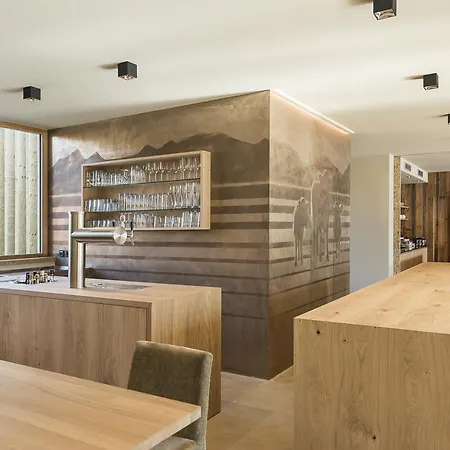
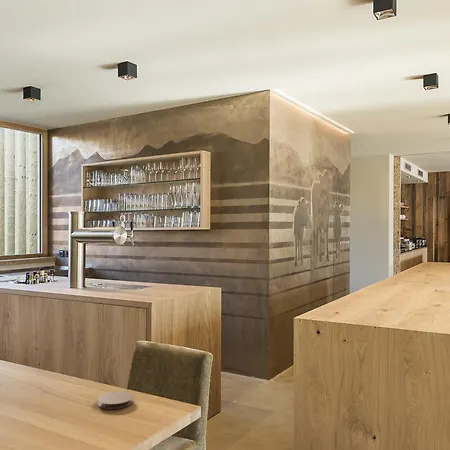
+ coaster [97,390,134,410]
